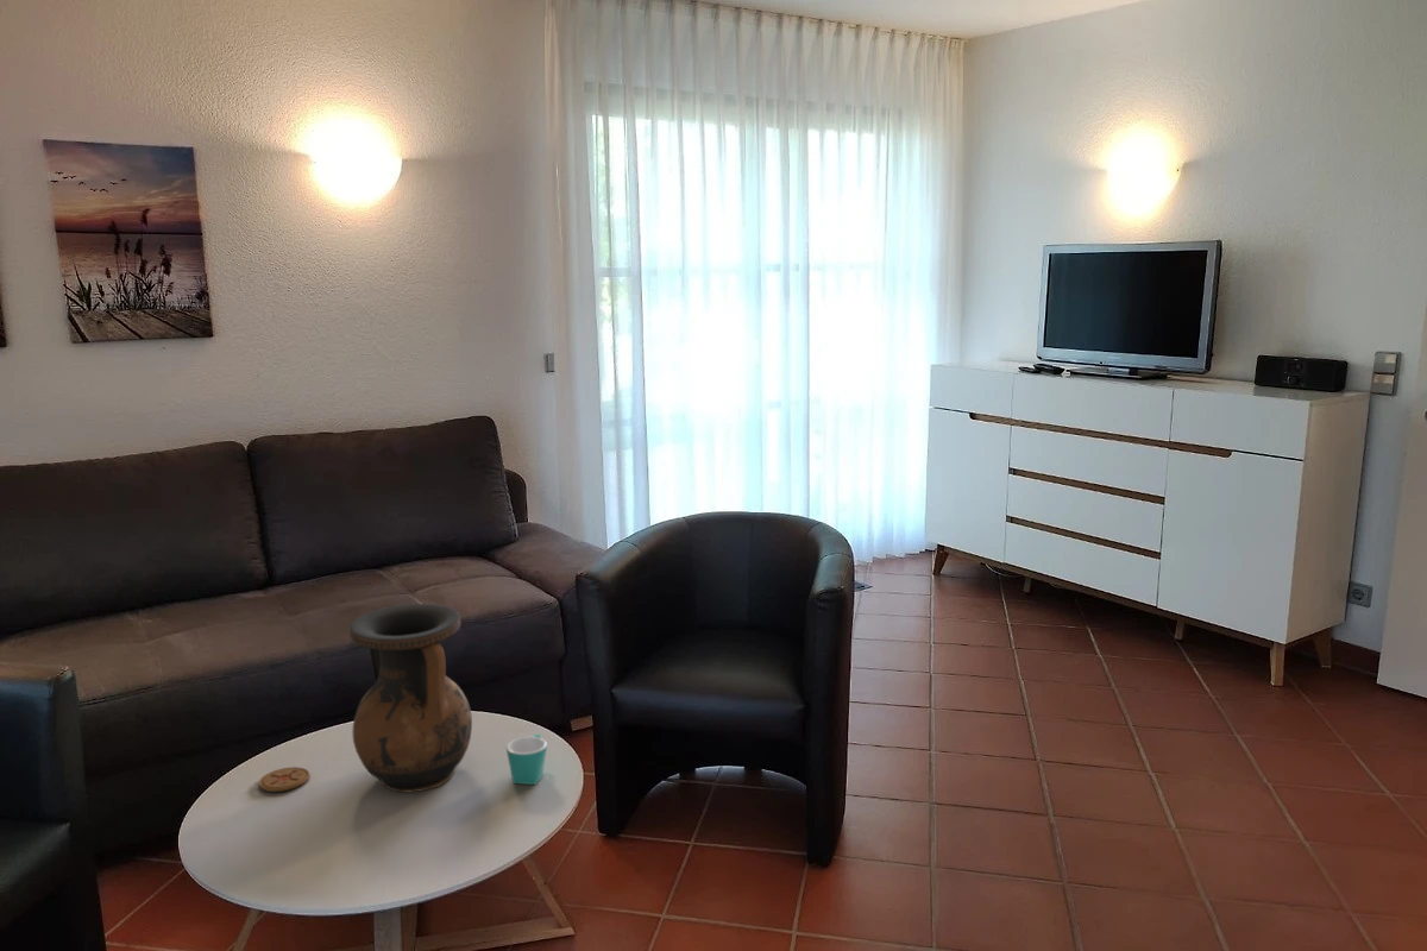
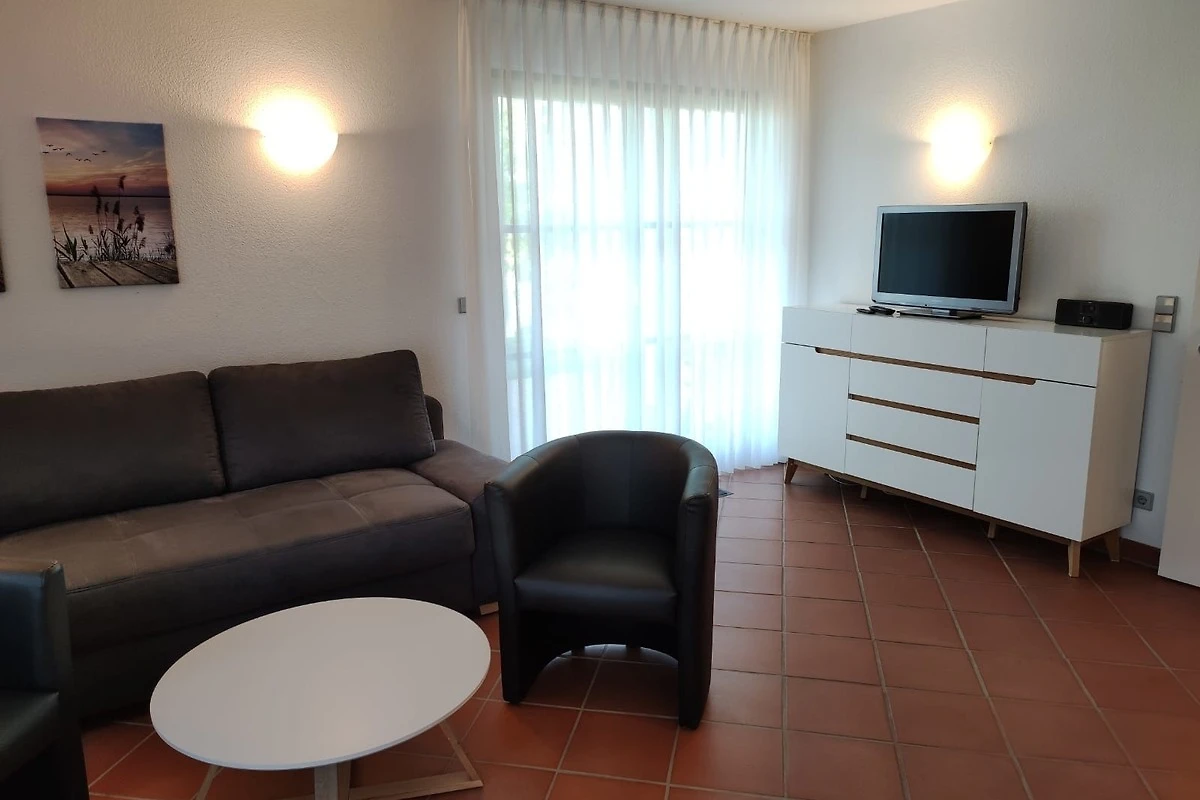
- vase [348,603,473,793]
- mug [505,733,548,786]
- coaster [258,766,312,793]
